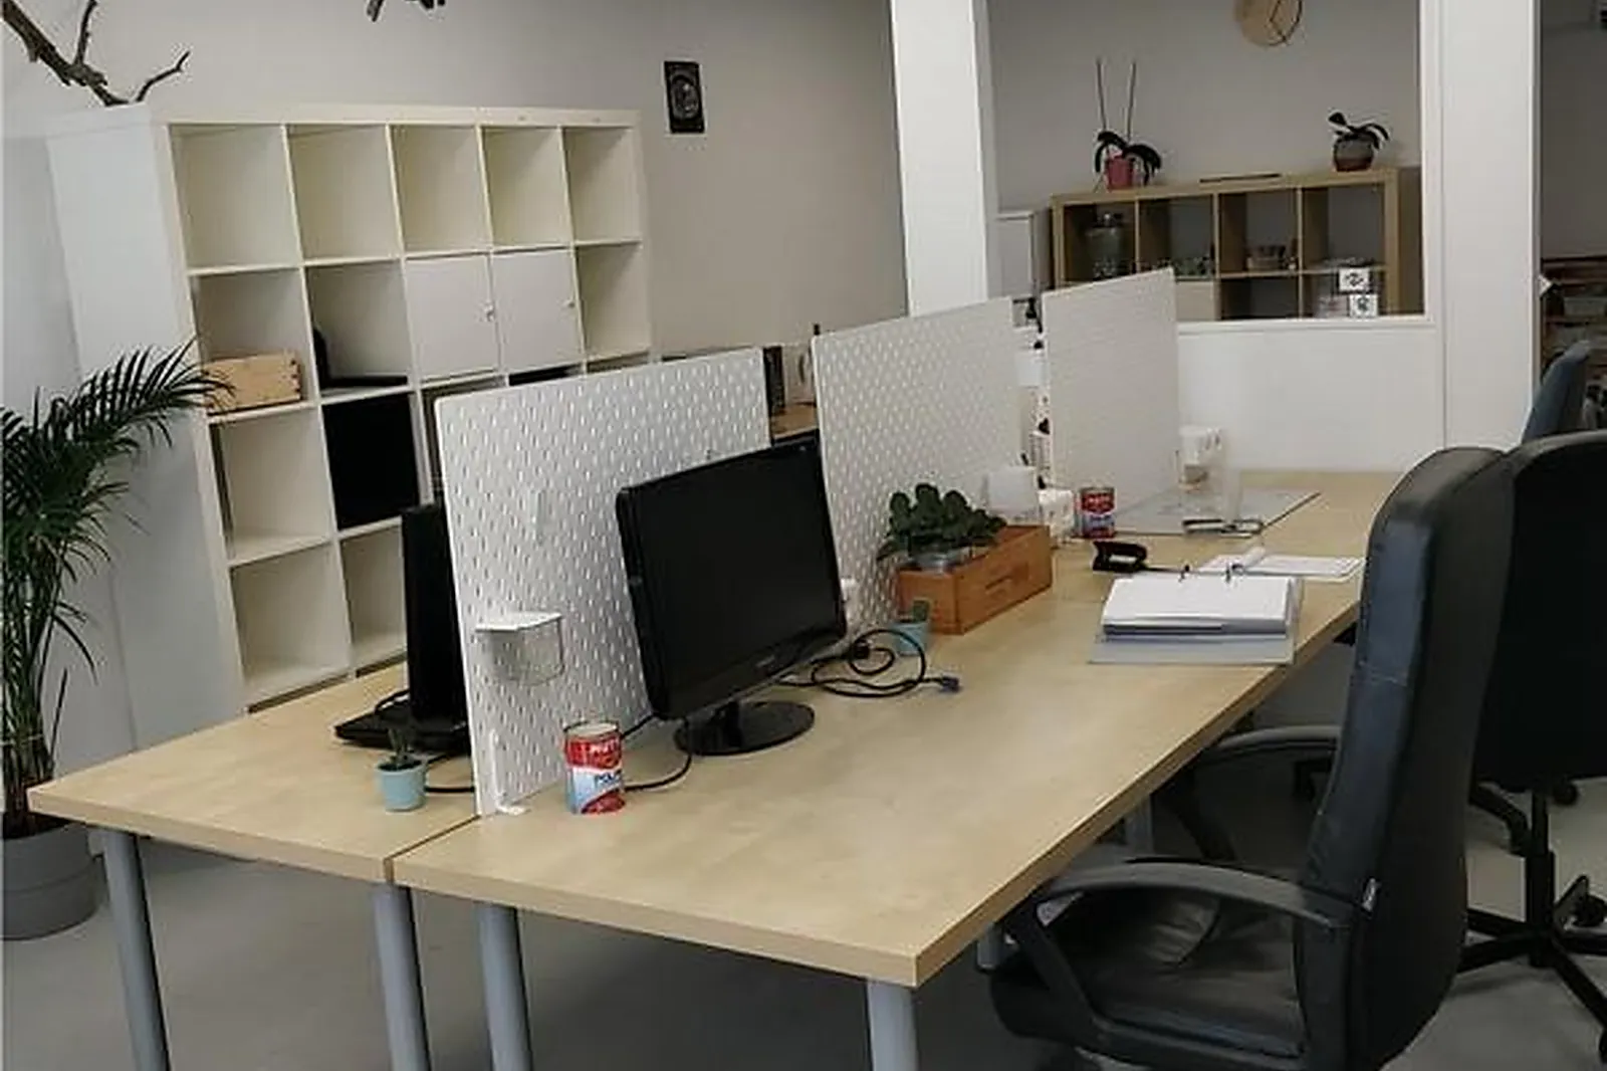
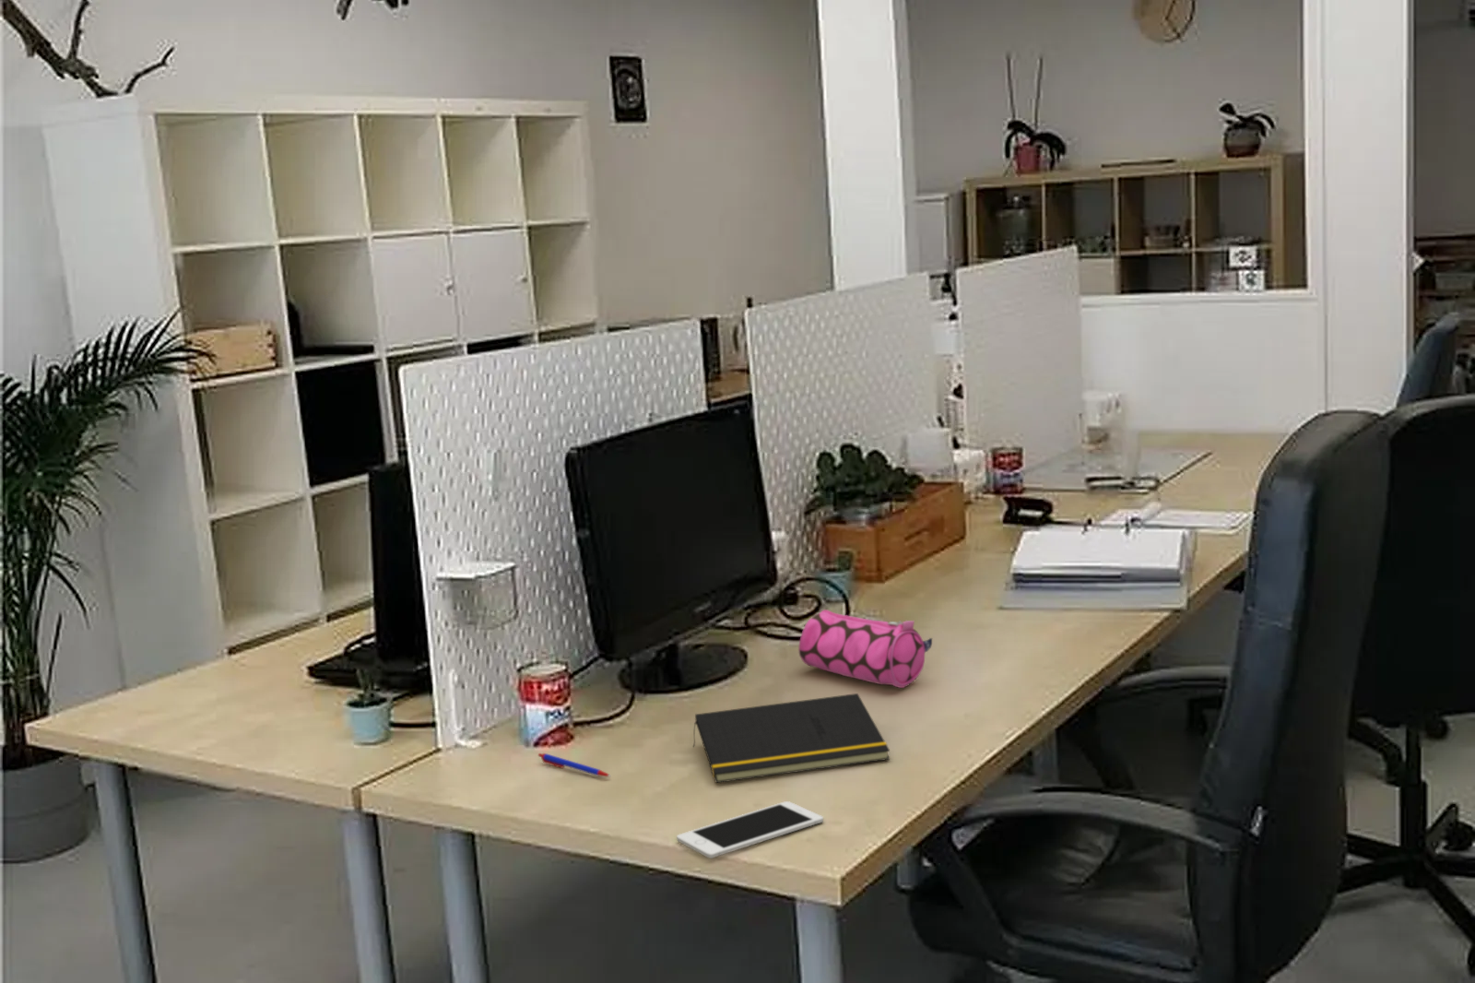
+ notepad [692,692,890,783]
+ pen [537,753,611,778]
+ cell phone [676,801,825,859]
+ pencil case [797,609,933,689]
